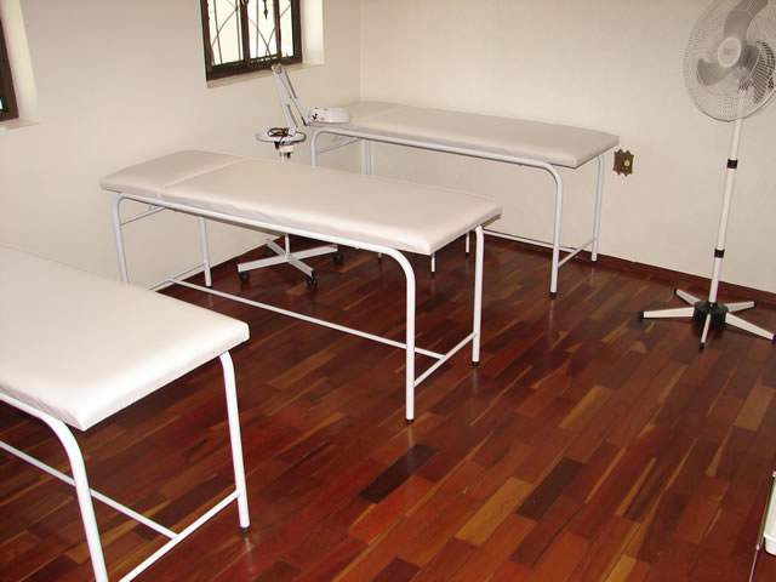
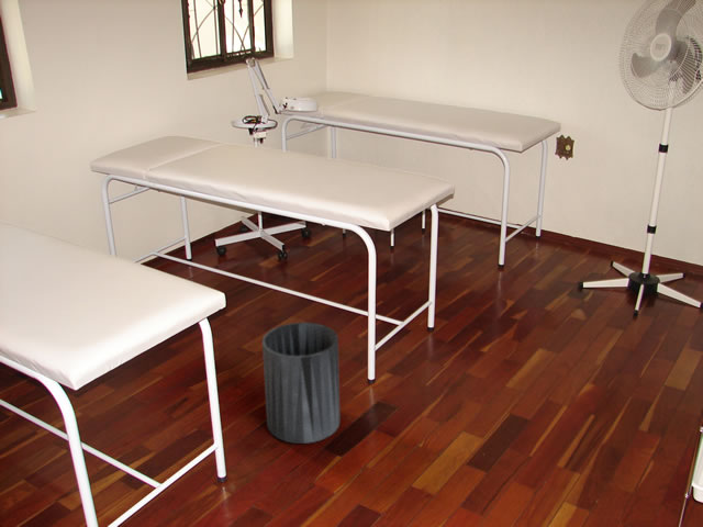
+ trash can [261,322,341,445]
